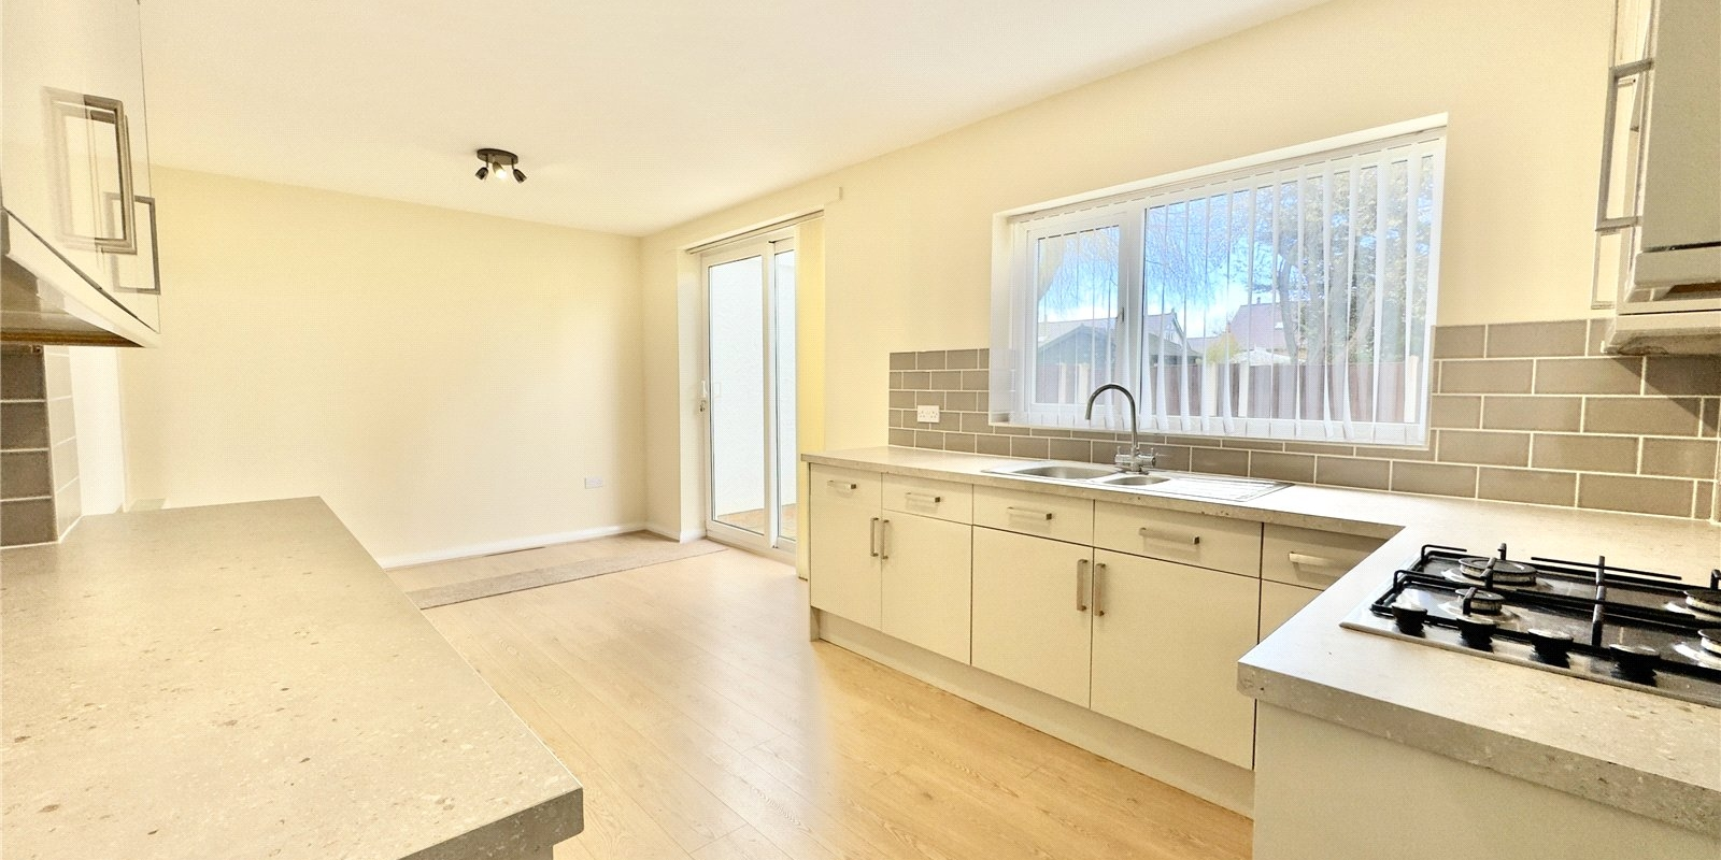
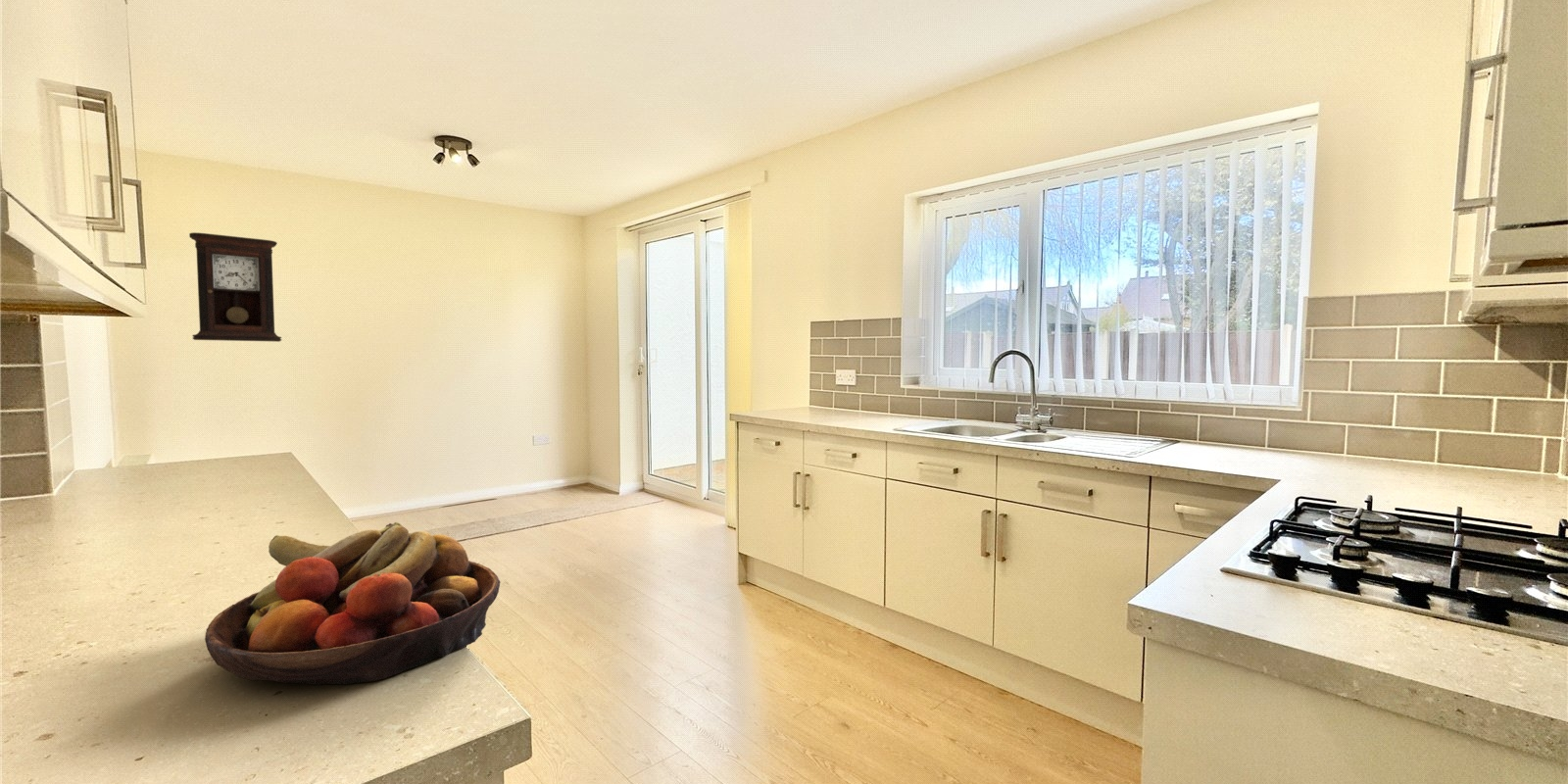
+ pendulum clock [188,231,282,343]
+ fruit bowl [204,521,501,686]
